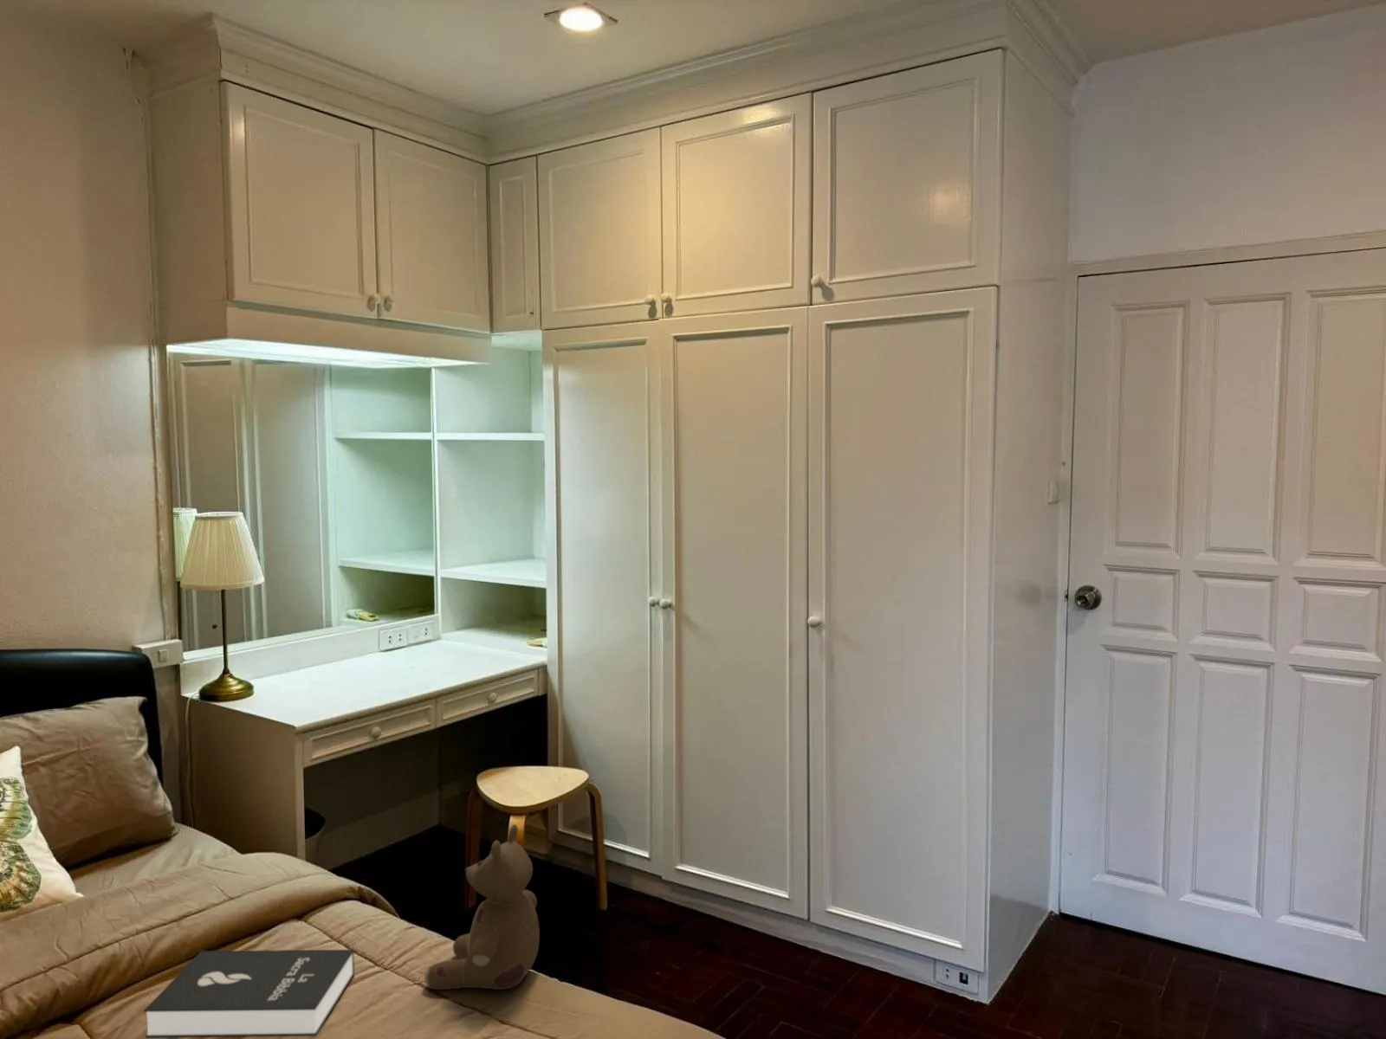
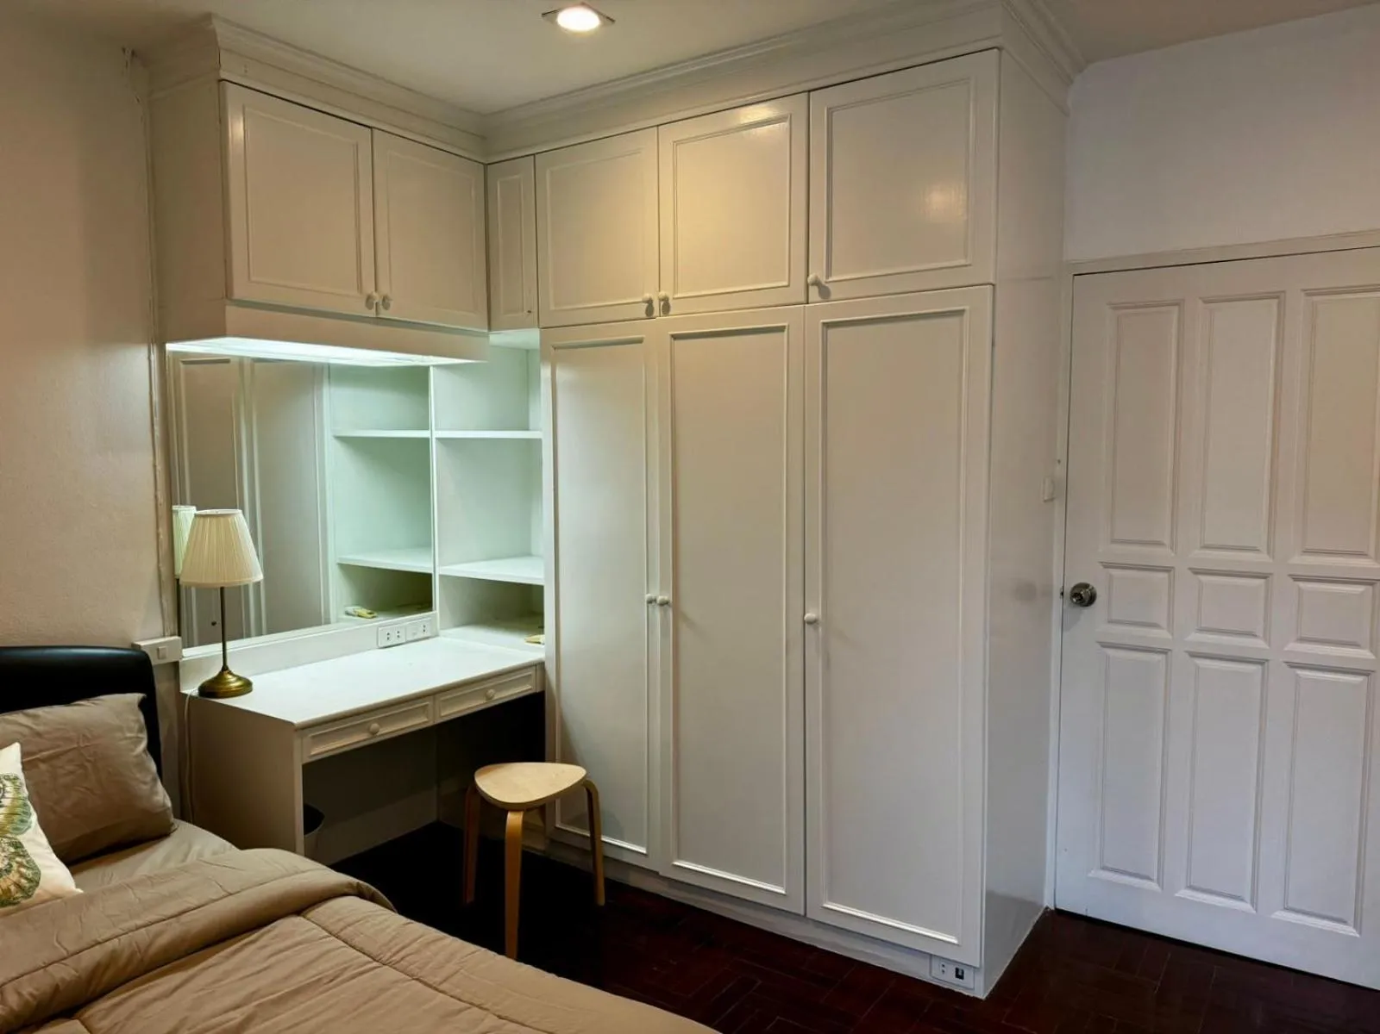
- booklet [143,948,355,1039]
- stuffed bear [423,823,540,991]
